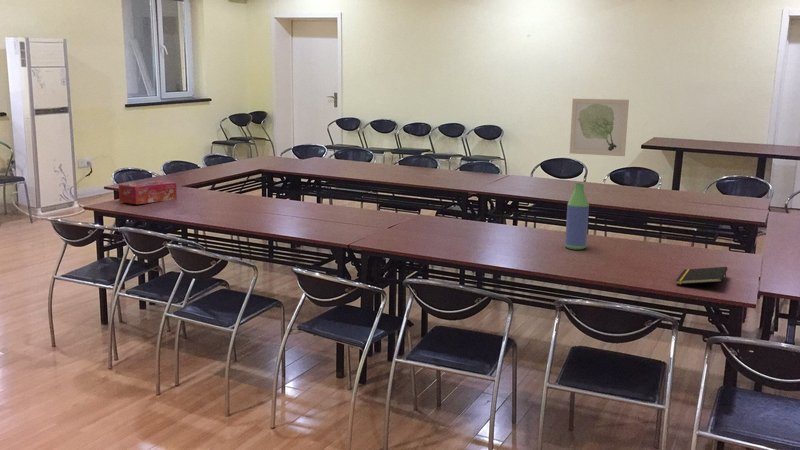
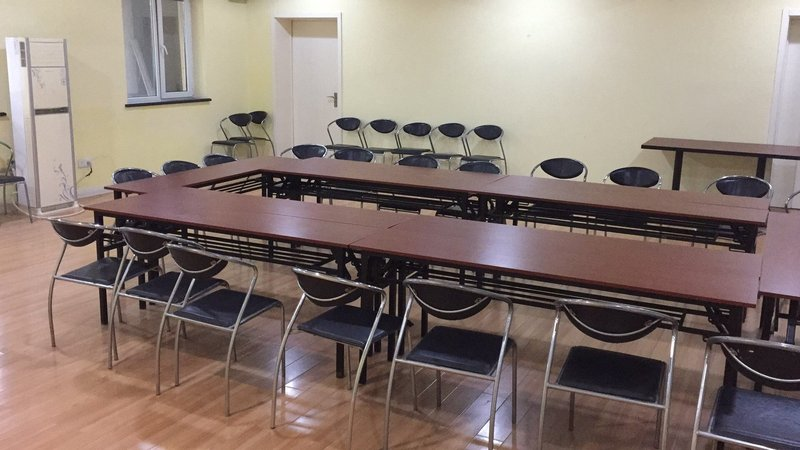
- wall art [569,98,630,157]
- notepad [675,266,728,285]
- tissue box [118,180,178,205]
- bottle [564,182,590,251]
